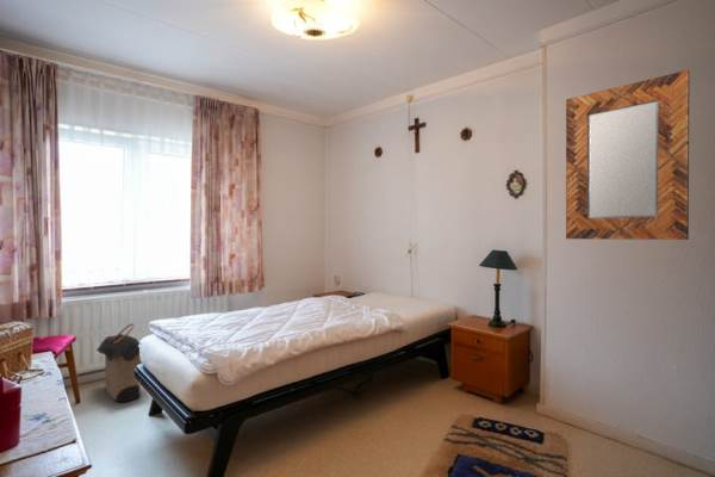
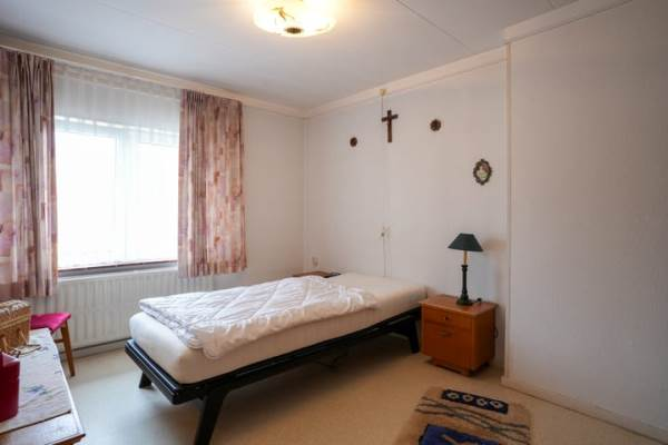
- laundry hamper [95,322,142,403]
- home mirror [565,69,690,241]
